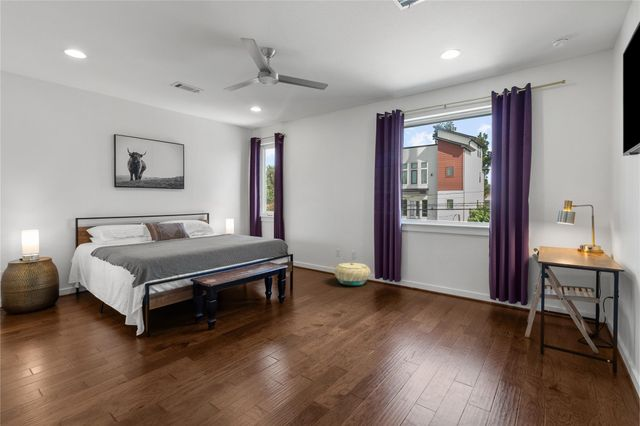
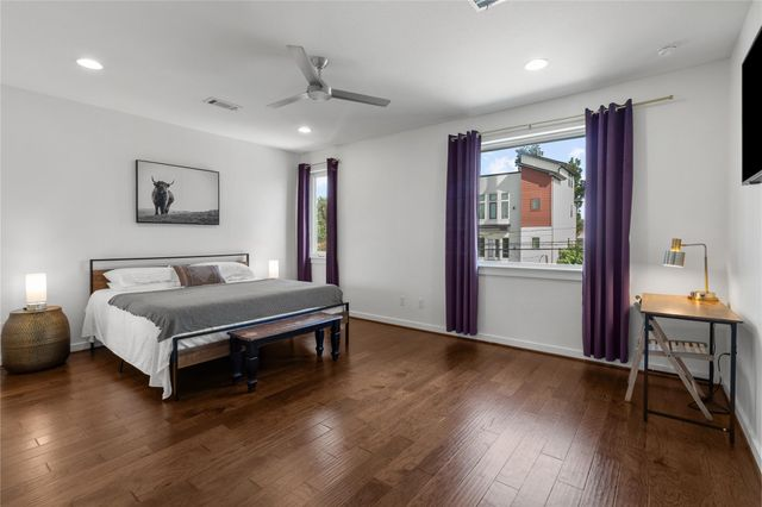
- basket [333,262,372,286]
